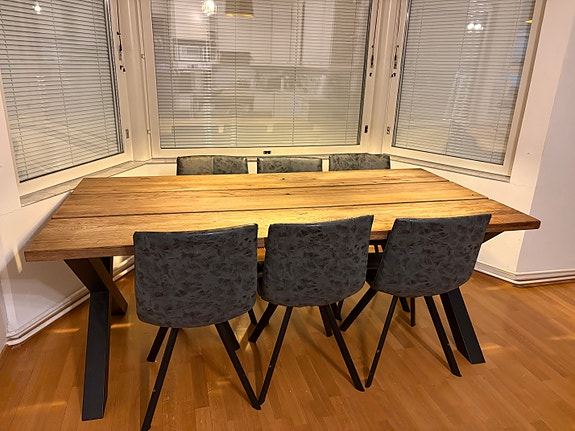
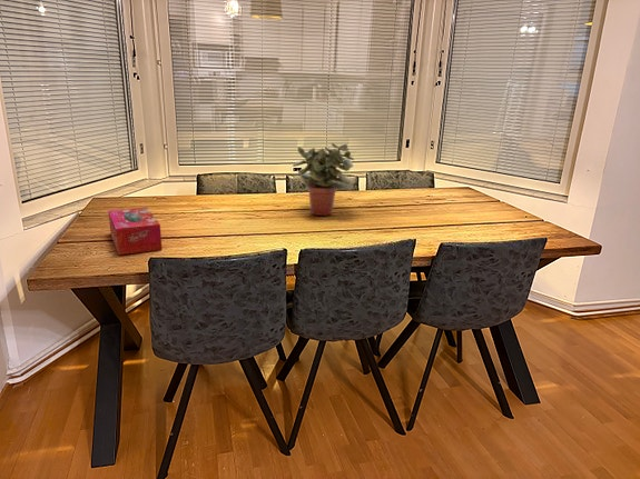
+ potted plant [292,142,355,217]
+ tissue box [107,207,164,256]
